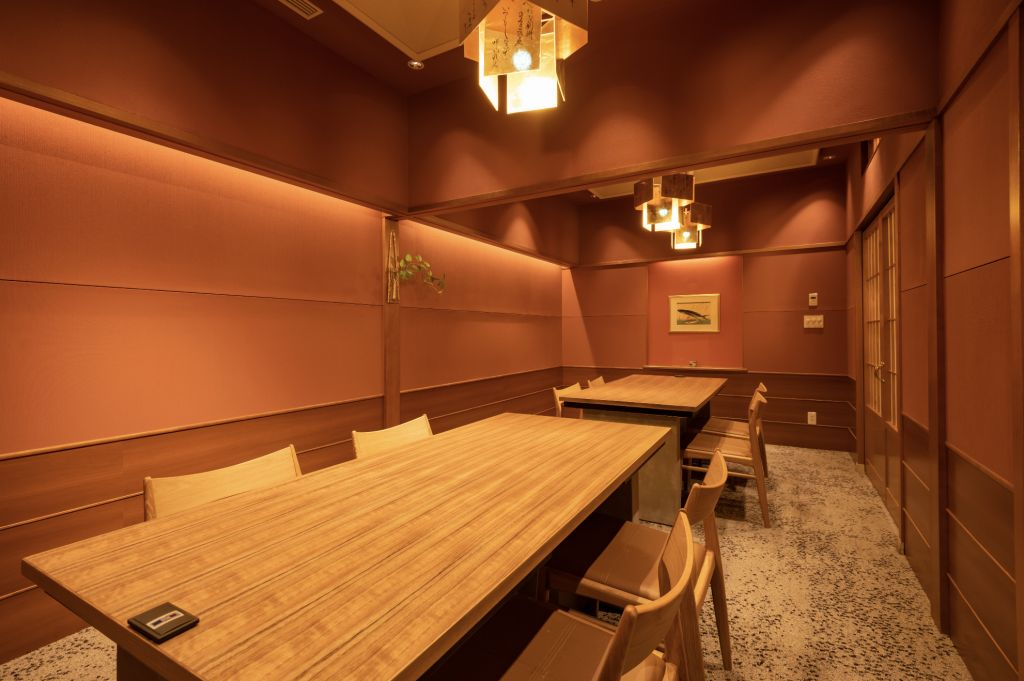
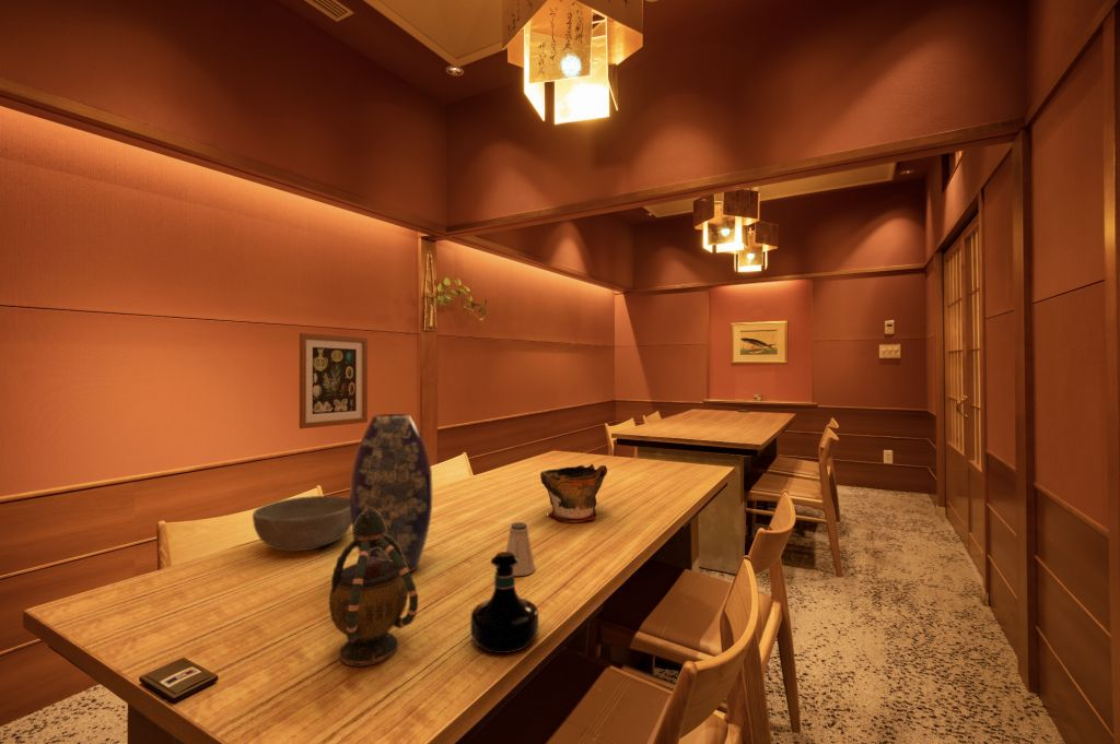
+ bowl [539,463,608,522]
+ tequila bottle [469,551,539,654]
+ saltshaker [505,521,536,577]
+ wall art [299,332,369,429]
+ vase [349,413,433,574]
+ teapot [328,508,419,666]
+ bowl [252,495,352,553]
